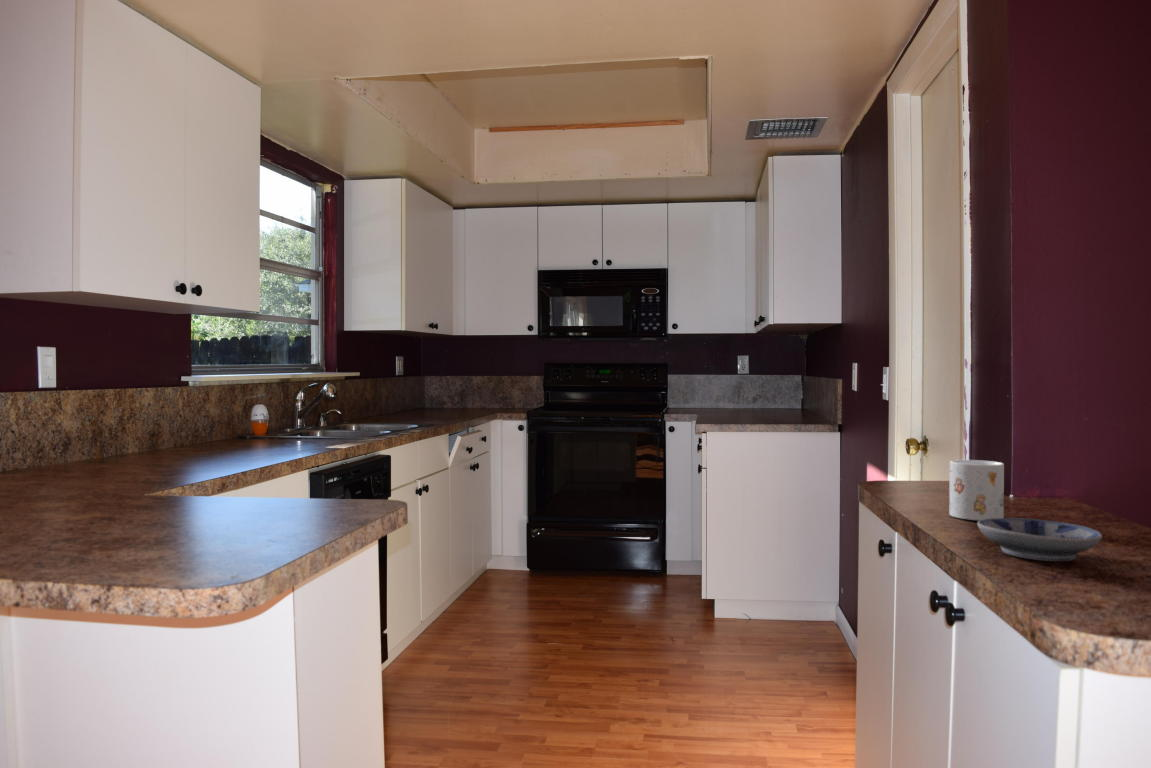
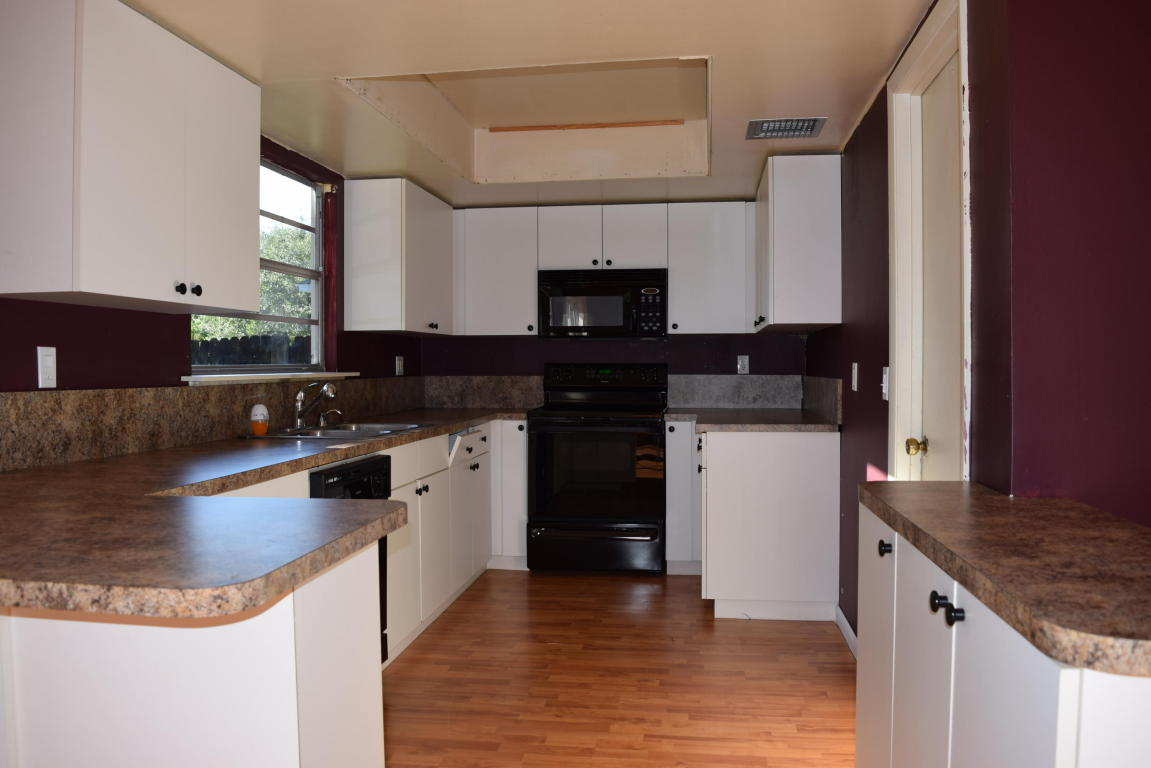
- mug [948,459,1005,521]
- bowl [976,517,1103,562]
